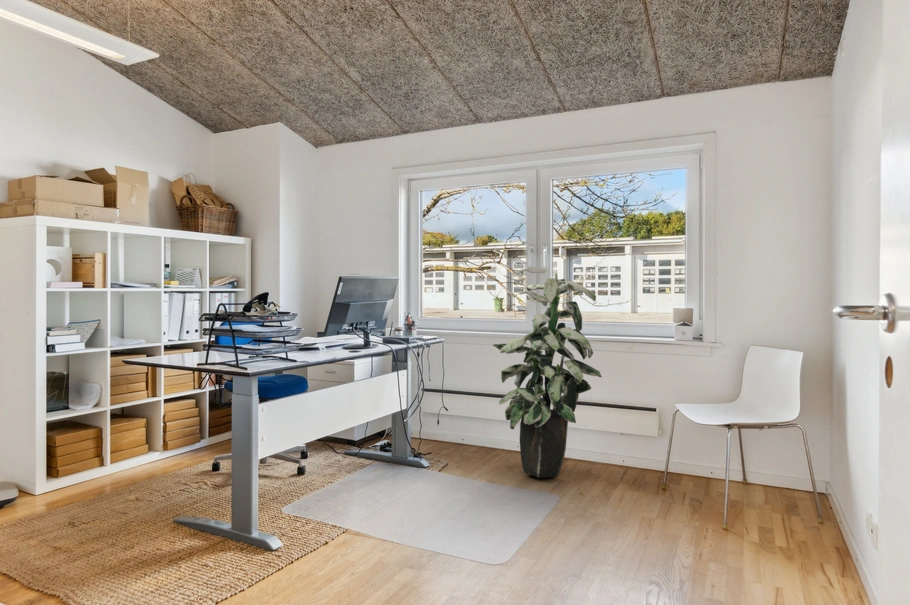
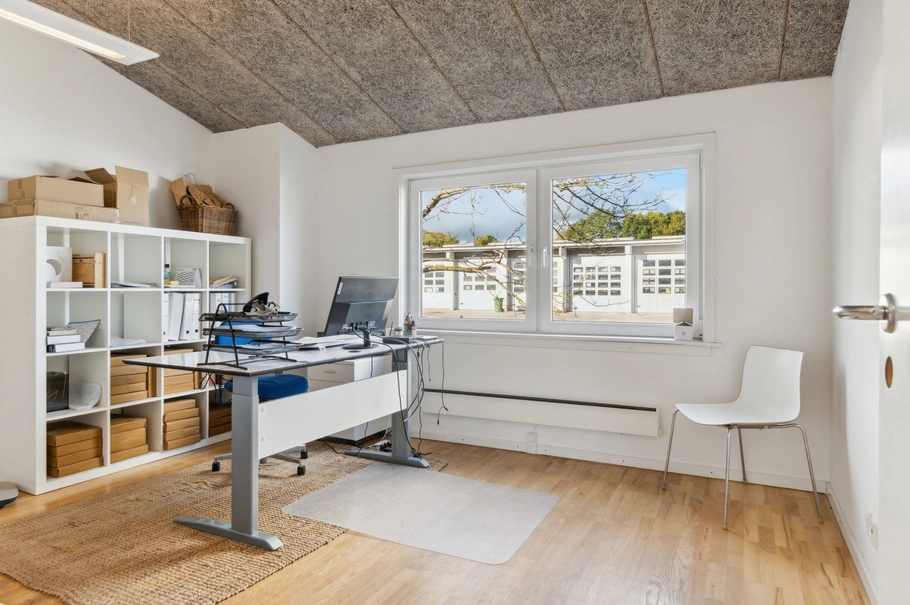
- indoor plant [492,266,603,478]
